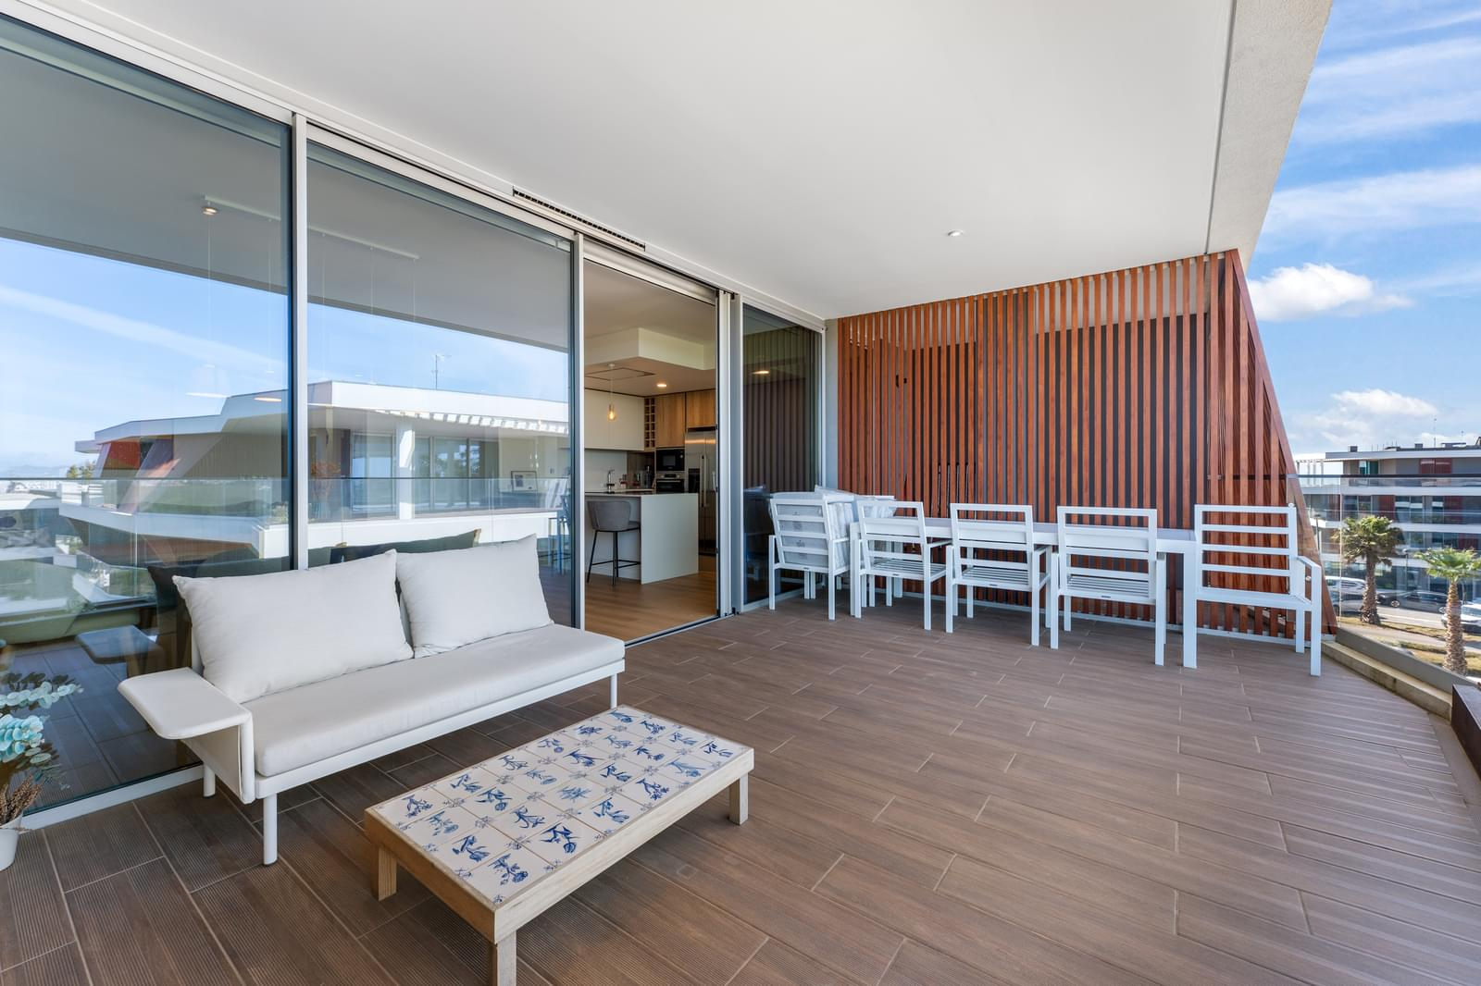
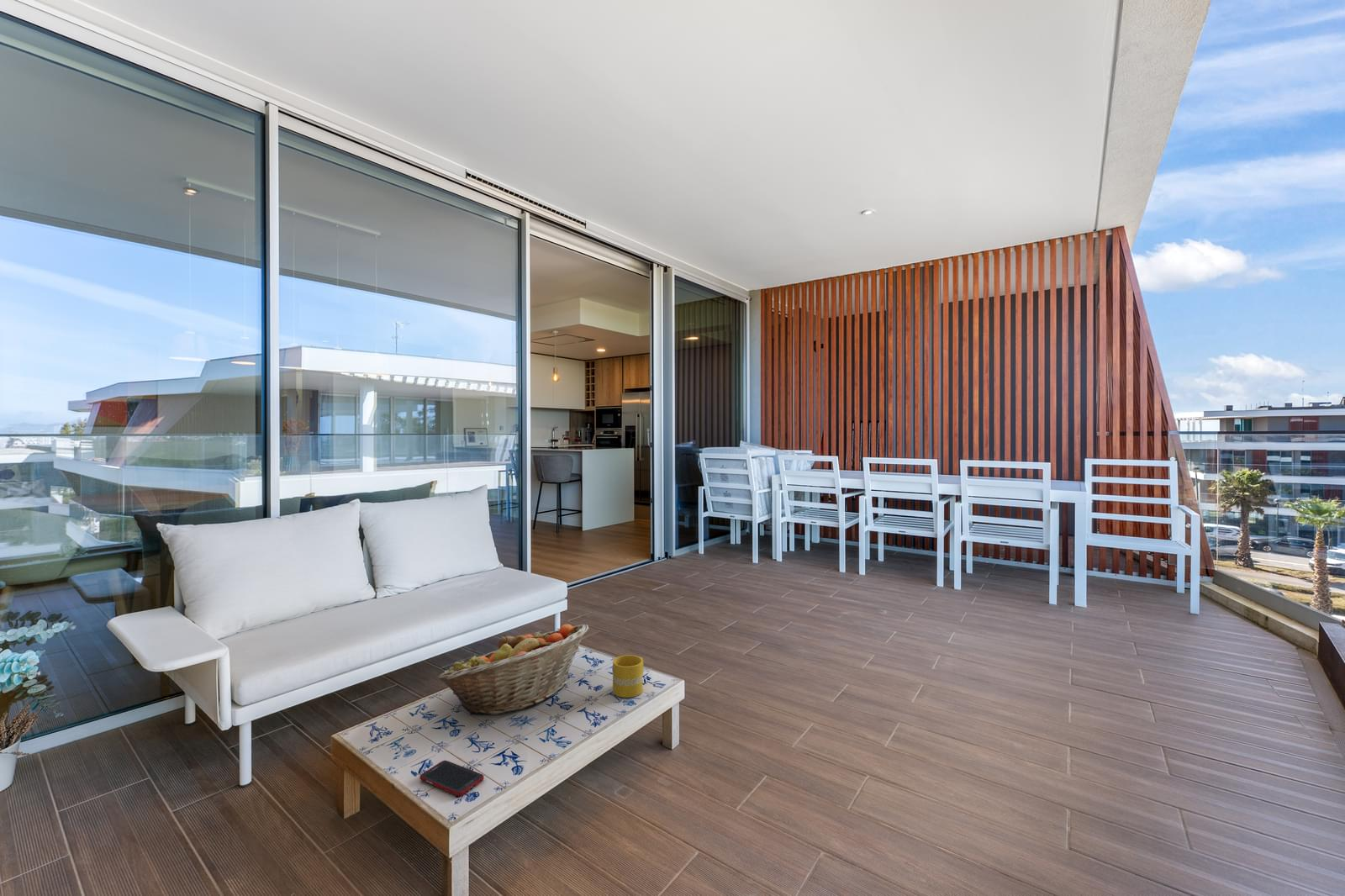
+ fruit basket [437,624,589,715]
+ mug [612,654,644,698]
+ cell phone [419,760,485,797]
